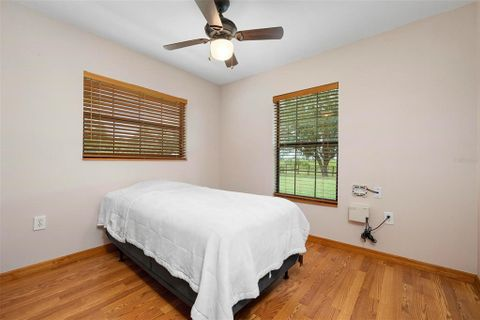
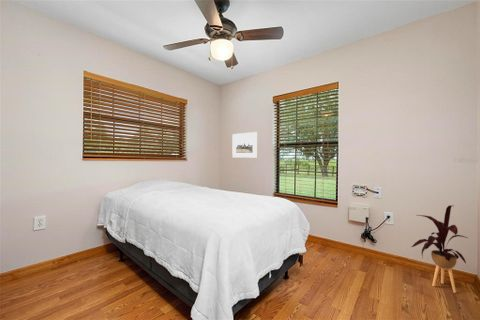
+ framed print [232,131,258,159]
+ house plant [411,204,468,294]
